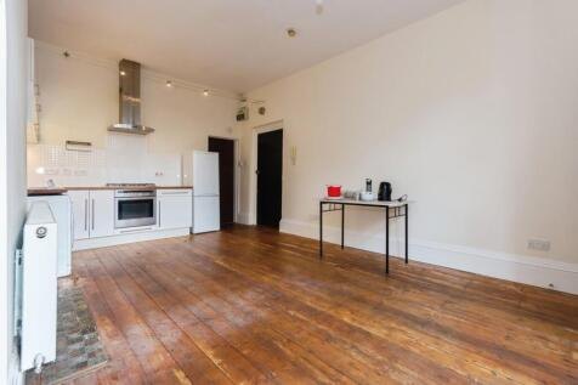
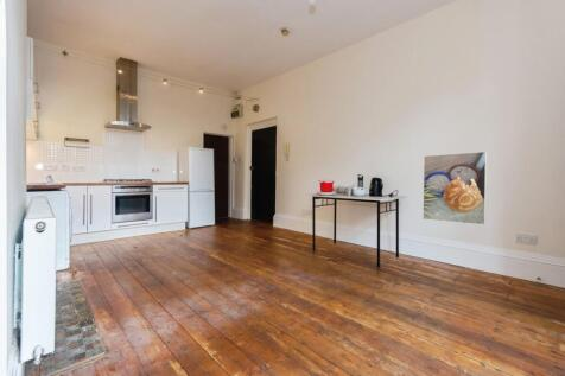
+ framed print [421,151,488,225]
